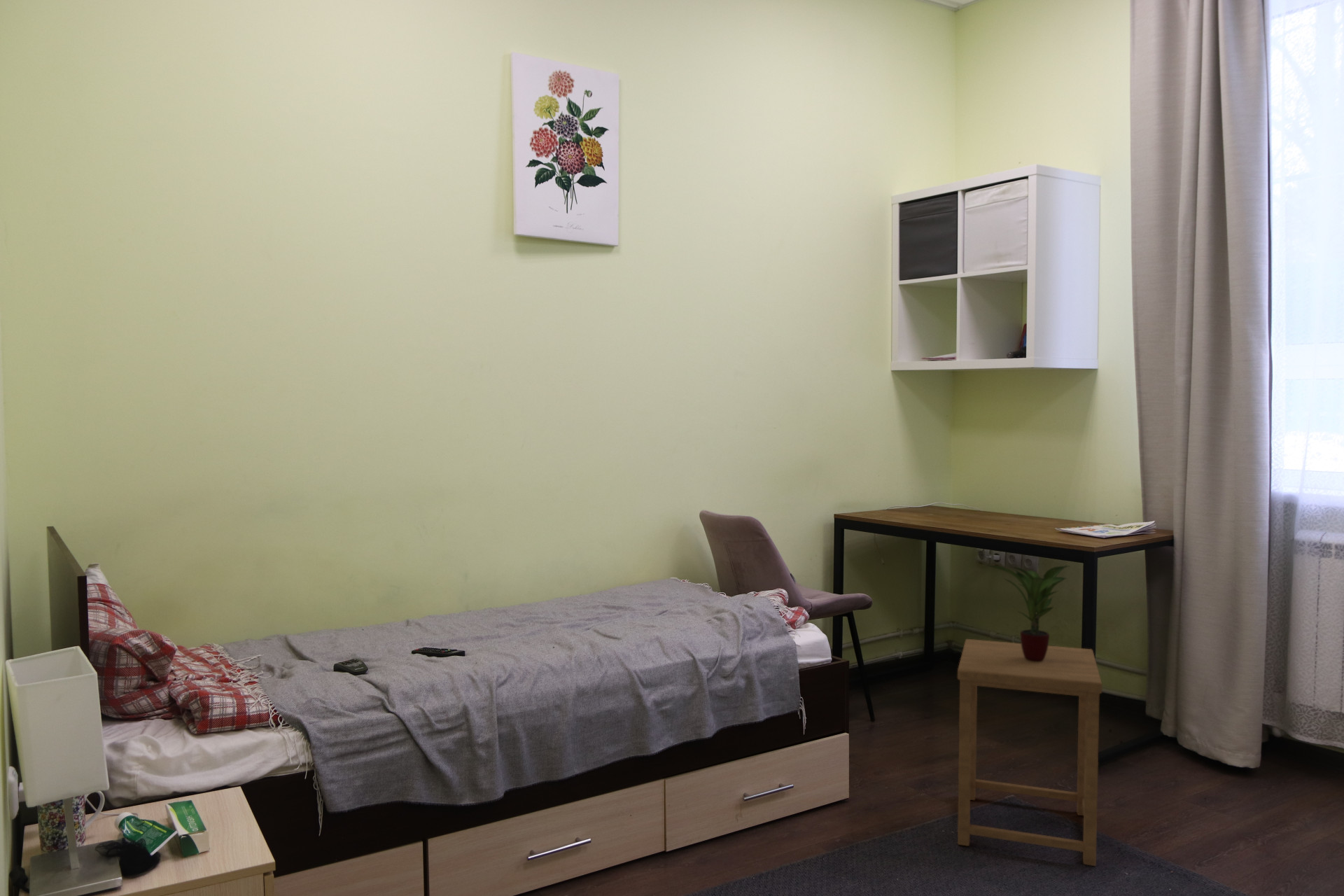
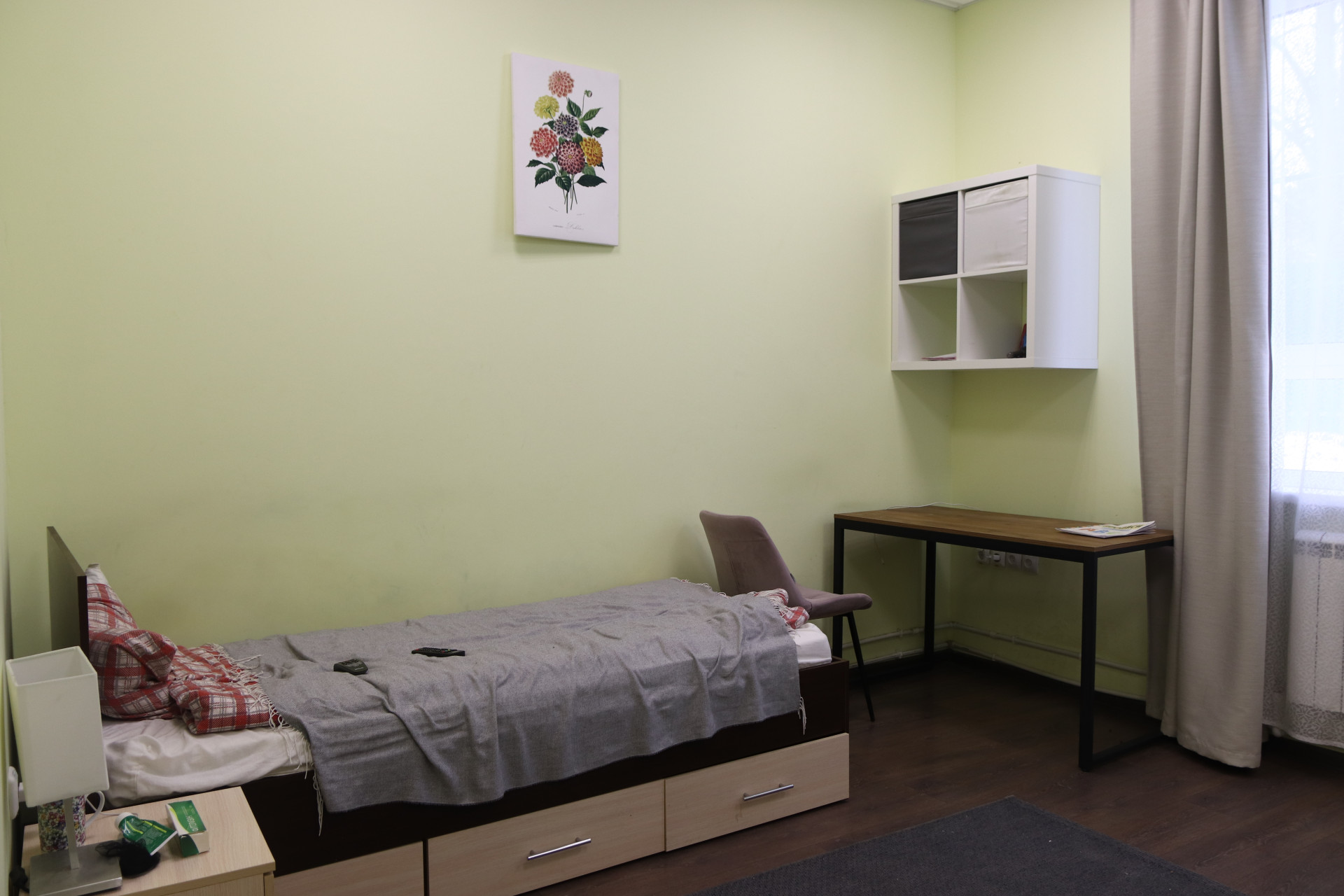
- side table [957,638,1103,867]
- potted plant [987,565,1070,661]
